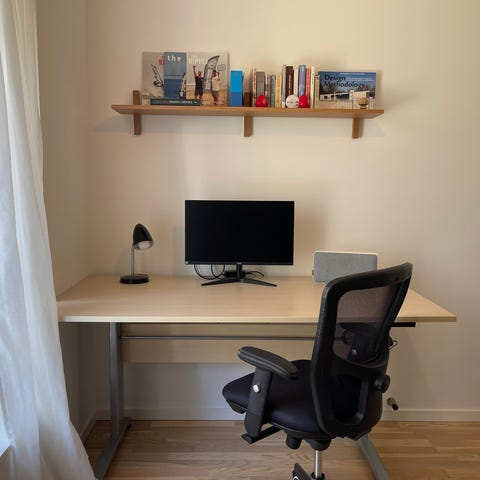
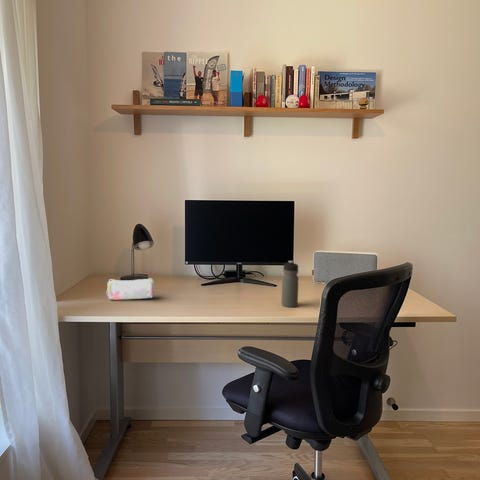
+ water bottle [281,260,300,308]
+ pencil case [105,278,155,301]
